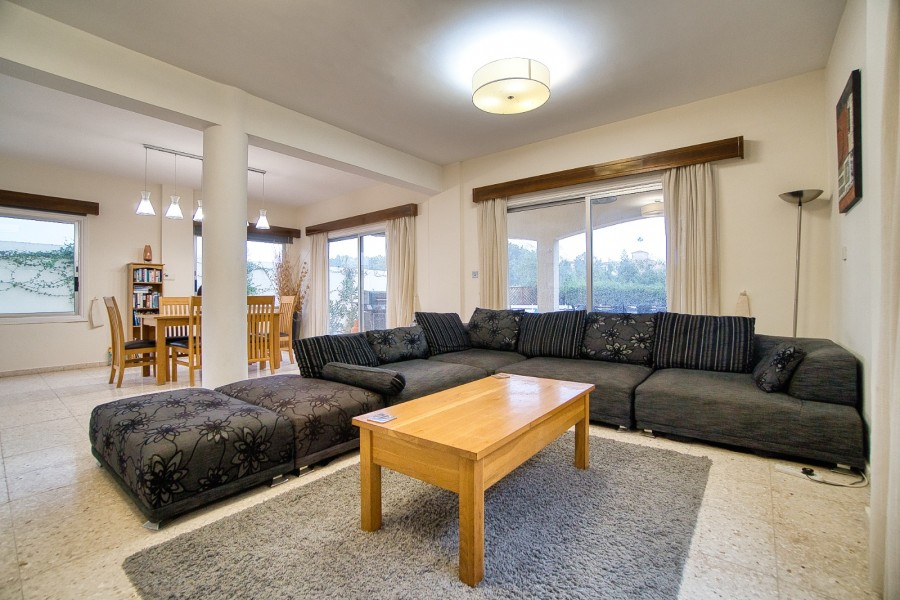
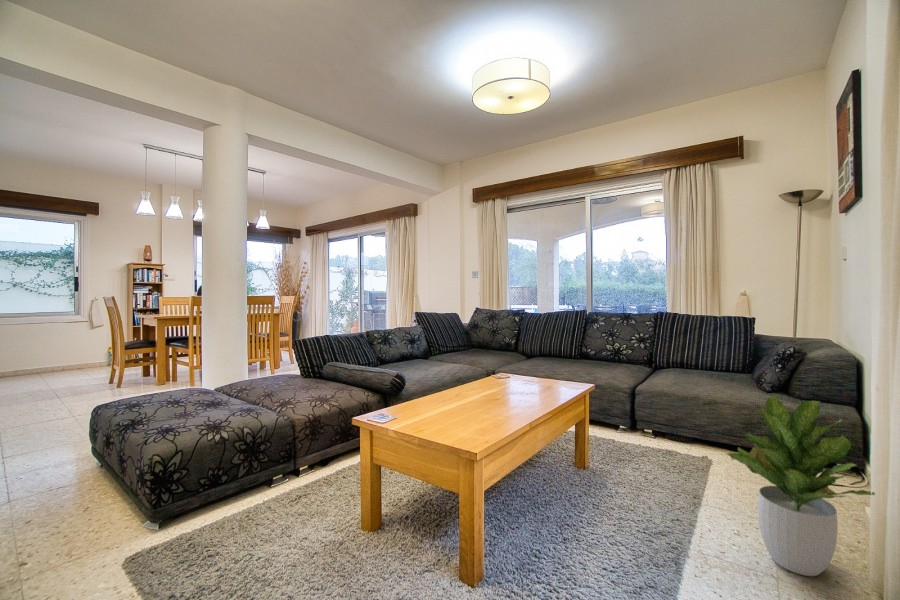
+ potted plant [726,394,876,577]
